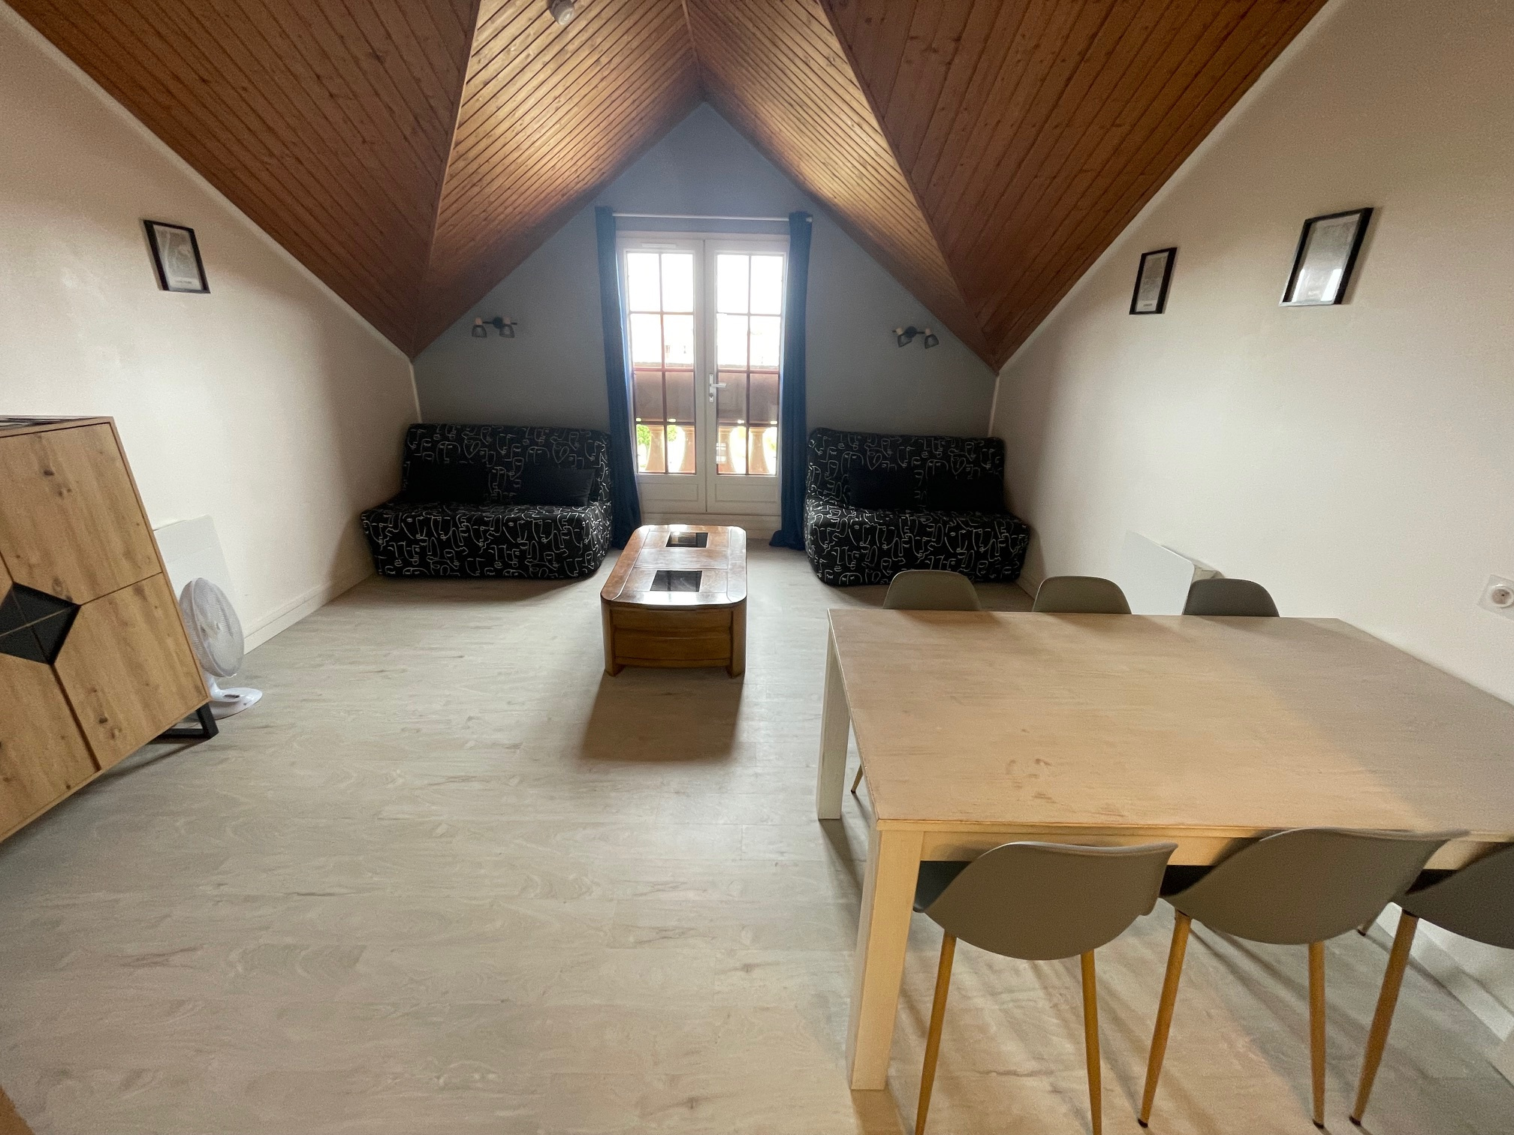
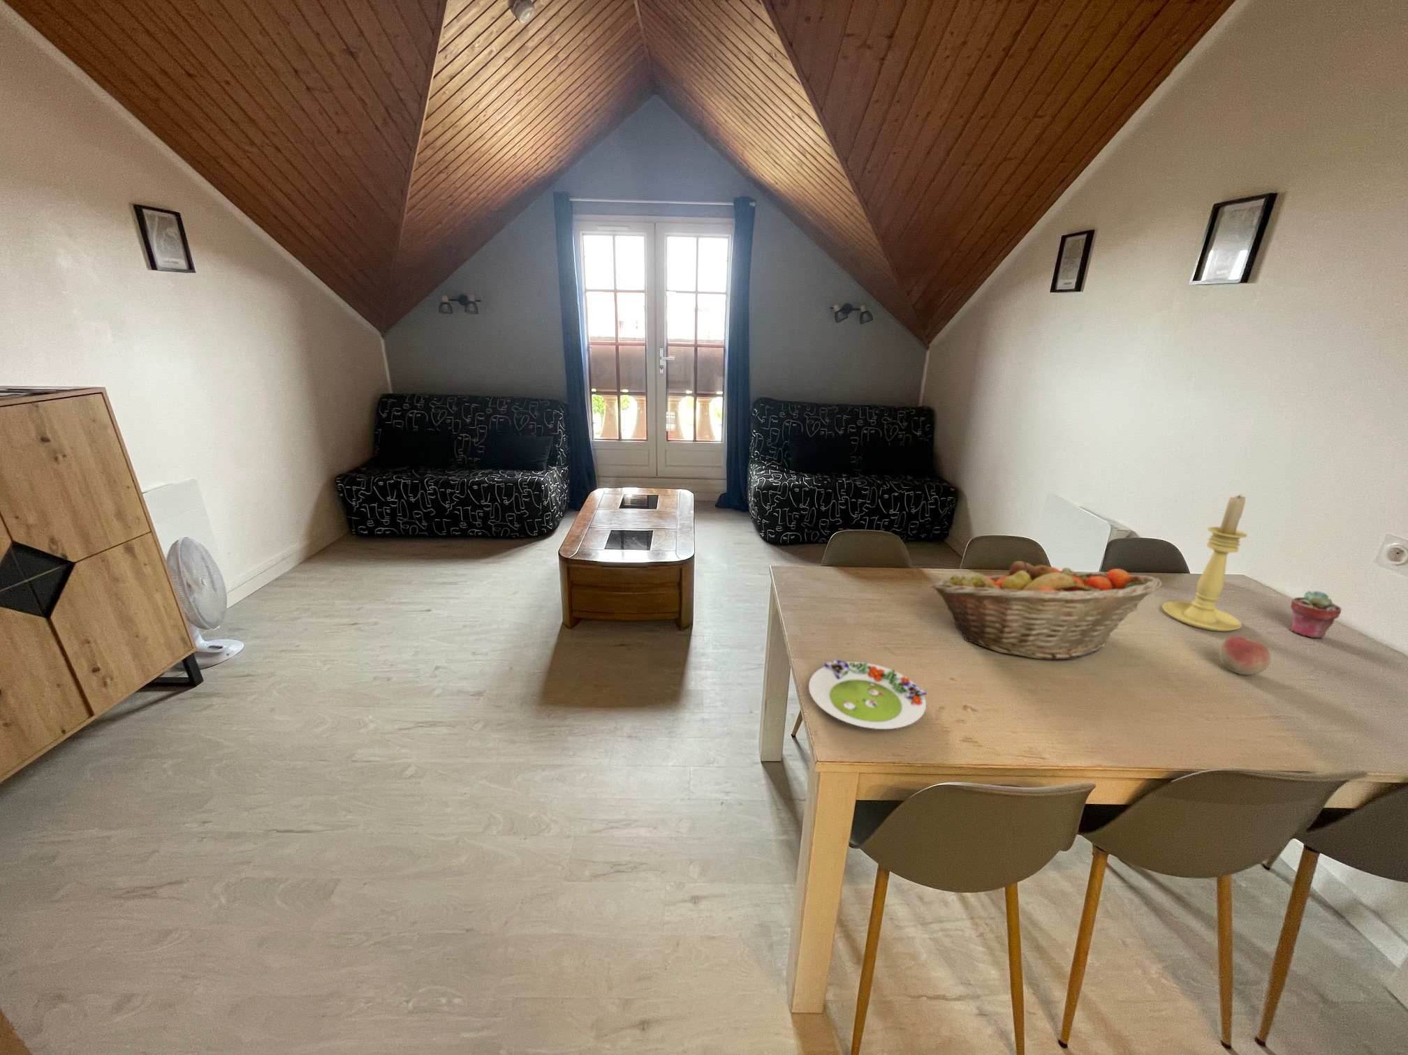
+ fruit [1218,636,1272,675]
+ salad plate [808,659,928,730]
+ potted succulent [1289,591,1343,639]
+ fruit basket [931,559,1163,660]
+ candle holder [1162,494,1248,632]
